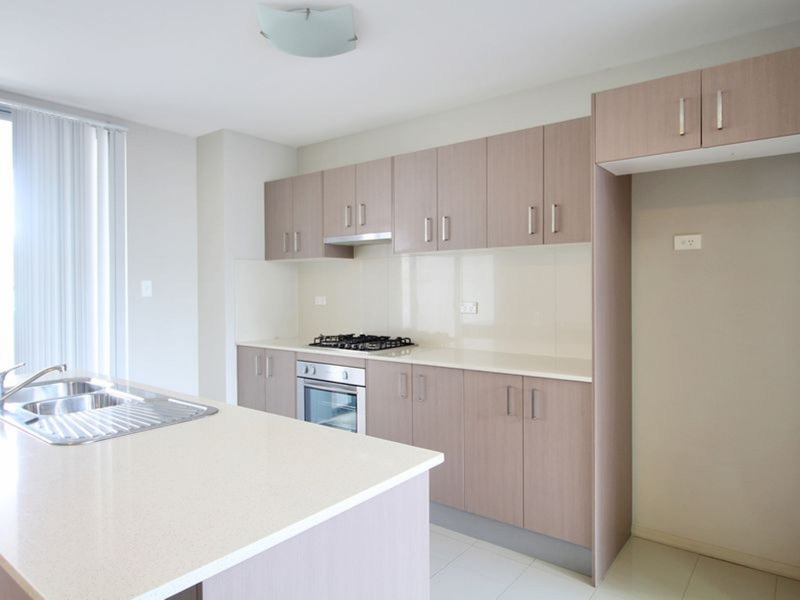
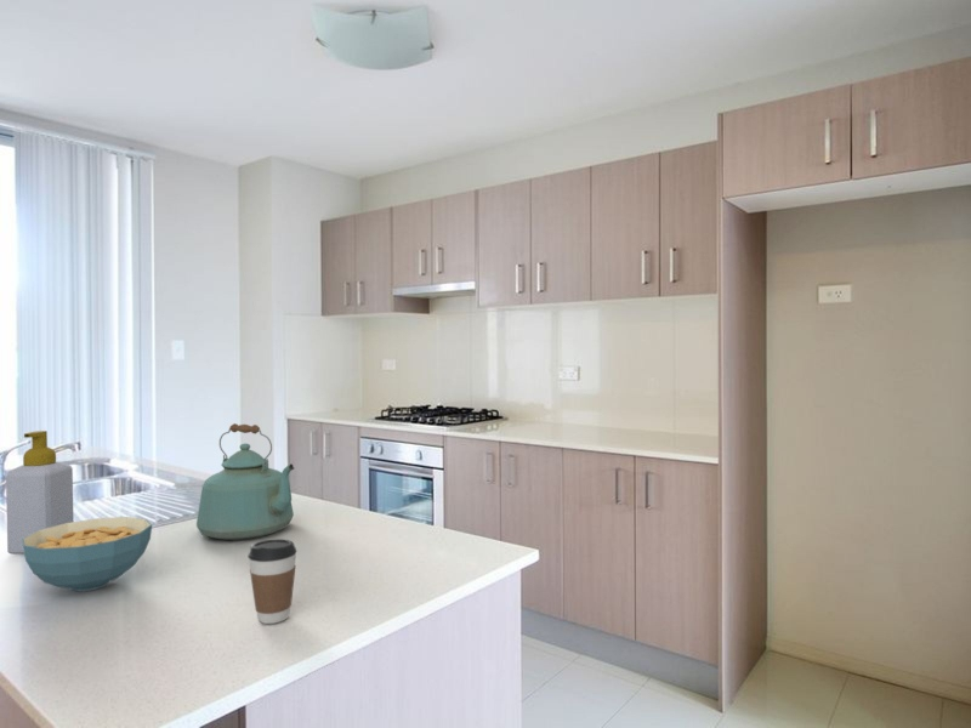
+ coffee cup [246,538,299,625]
+ cereal bowl [22,516,153,592]
+ soap bottle [5,430,74,556]
+ kettle [195,422,295,541]
